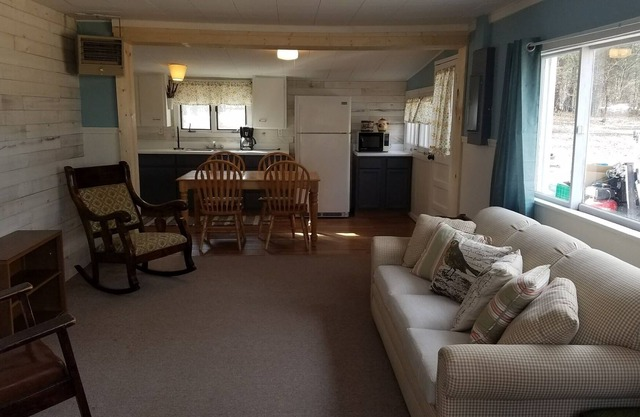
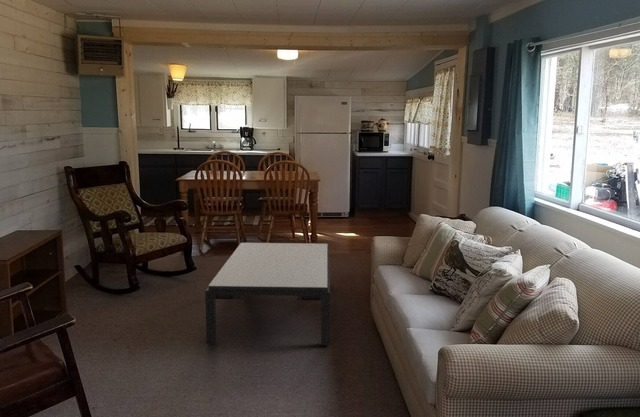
+ coffee table [204,242,331,346]
